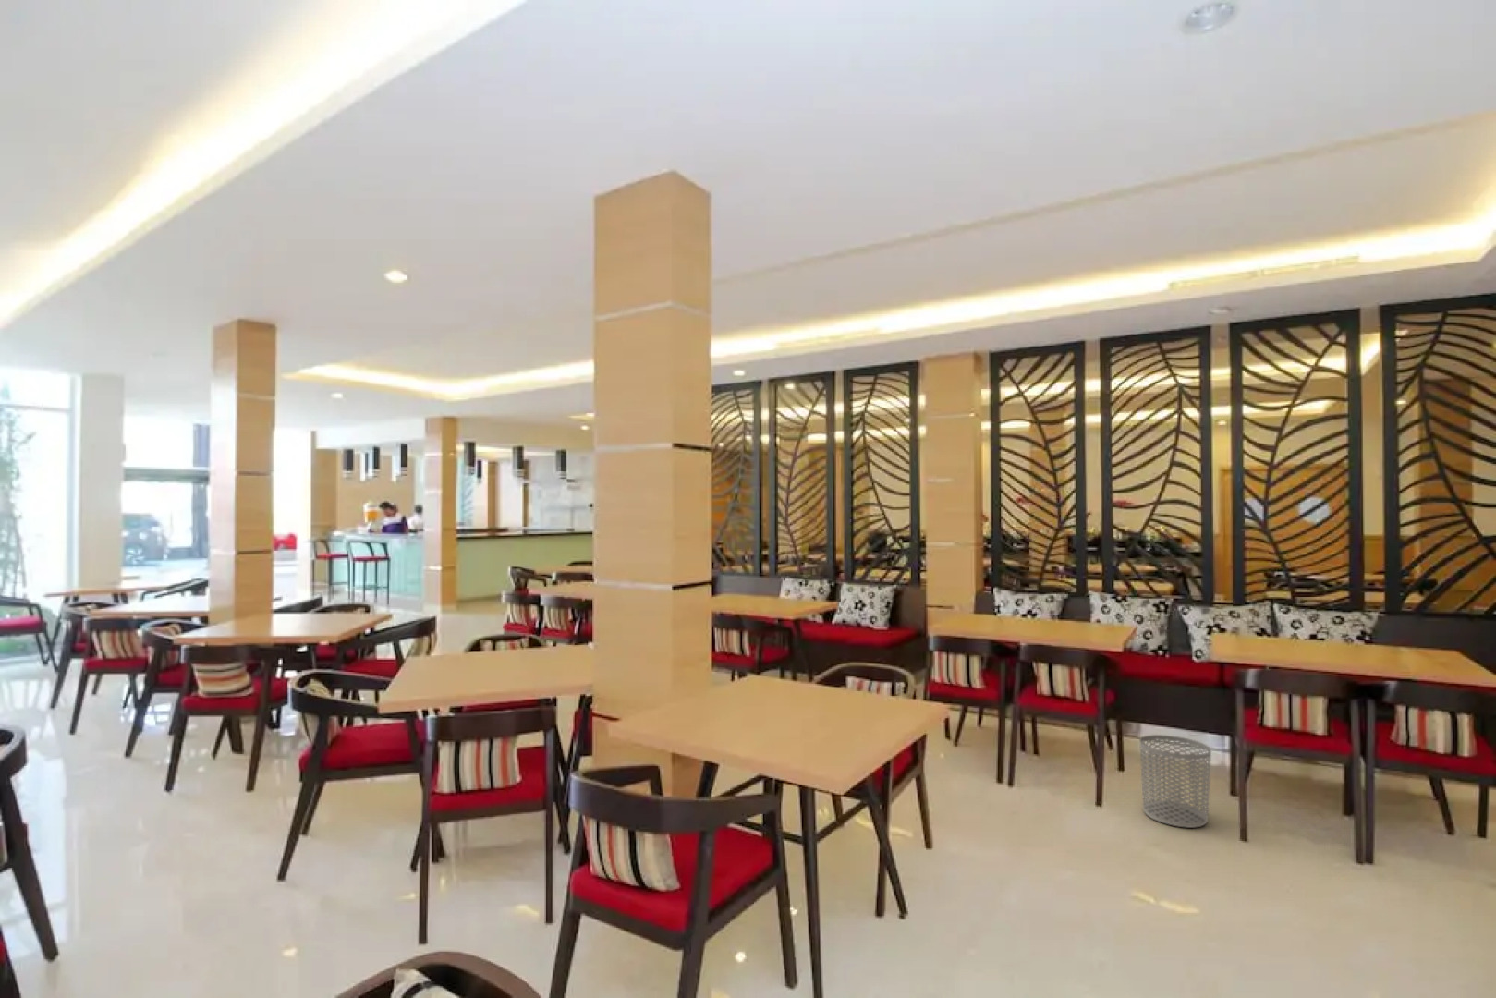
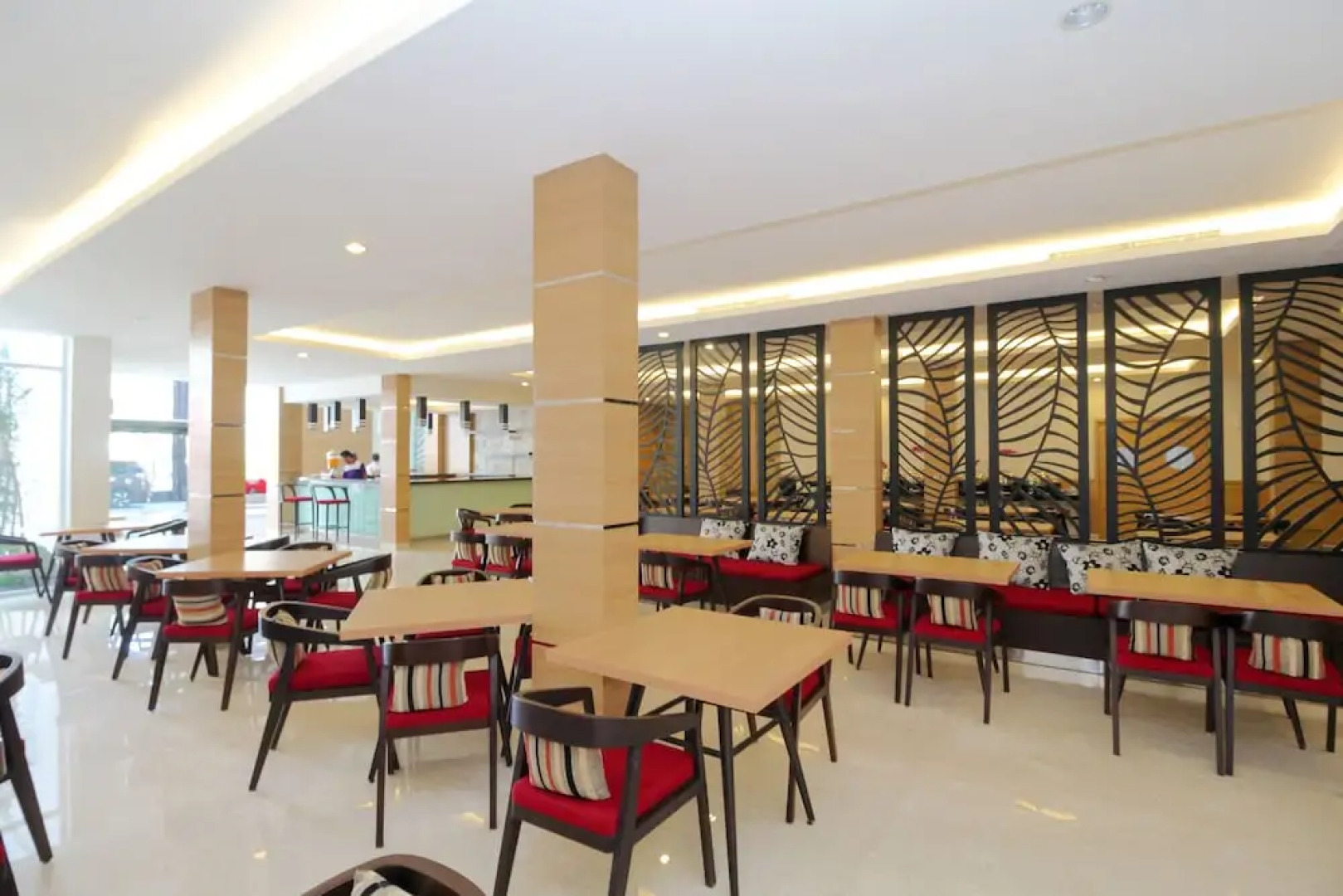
- waste bin [1138,734,1212,829]
